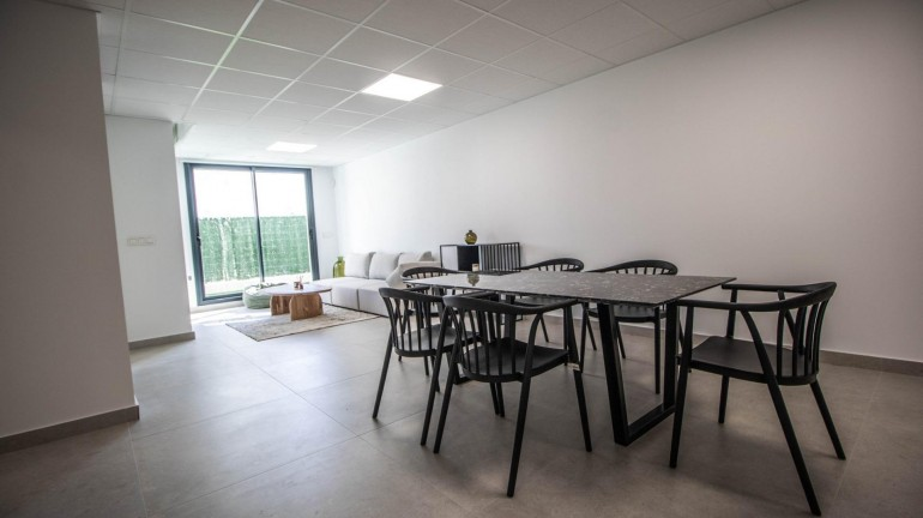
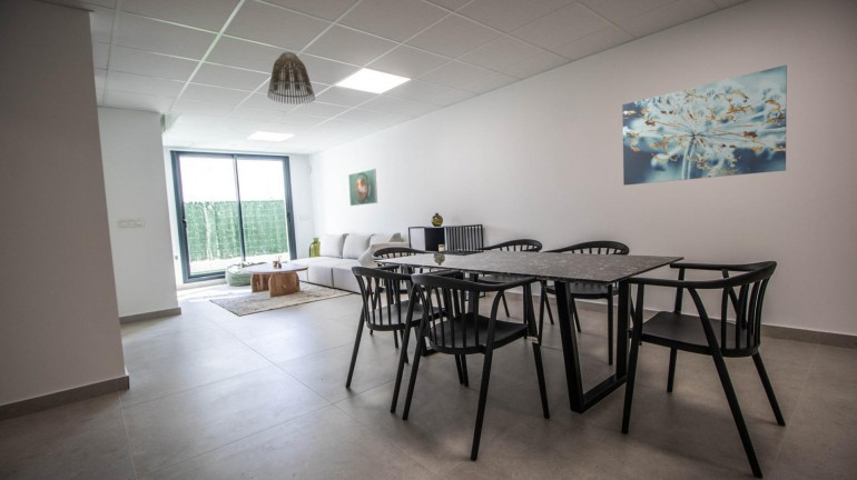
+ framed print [347,168,378,207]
+ lamp shade [266,51,316,106]
+ wall art [621,64,788,187]
